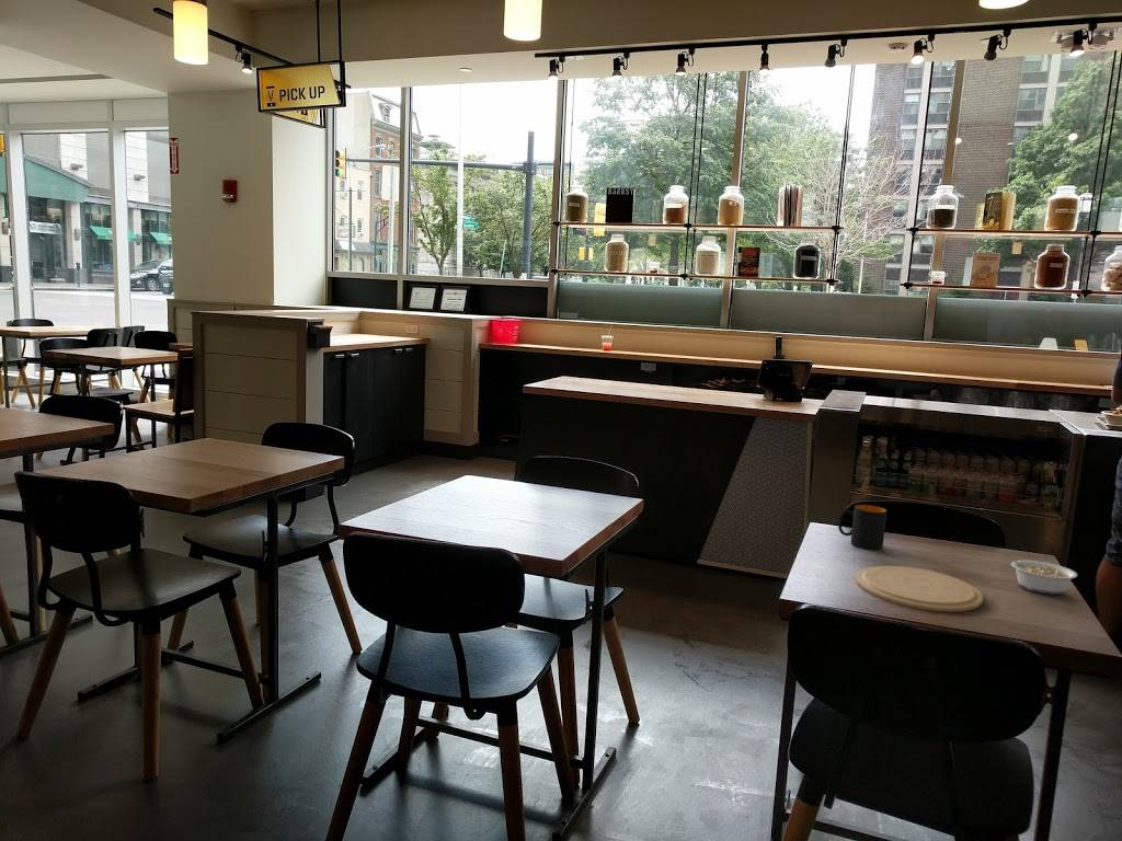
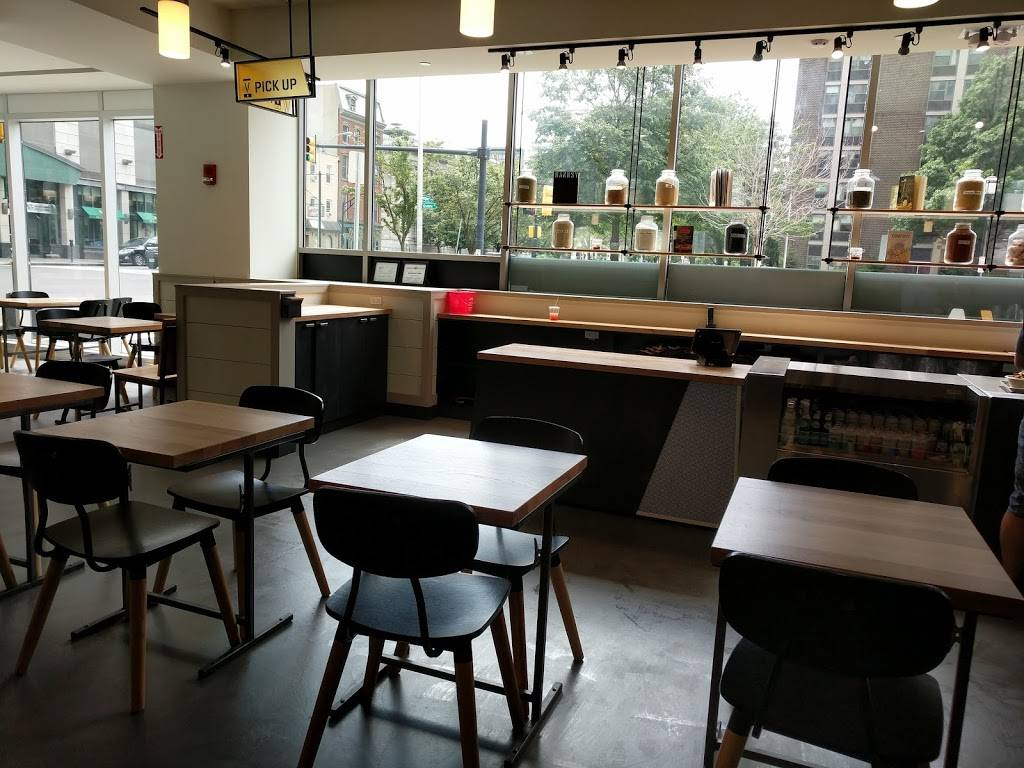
- mug [837,504,888,551]
- legume [1001,552,1078,596]
- plate [855,565,984,613]
